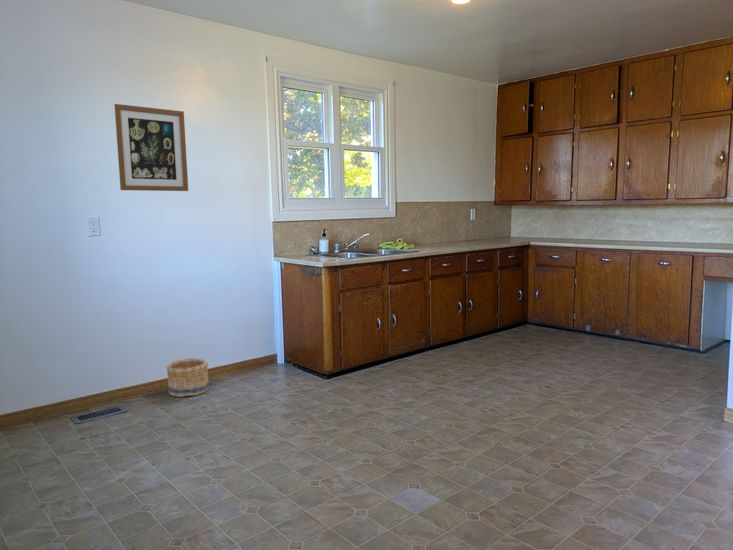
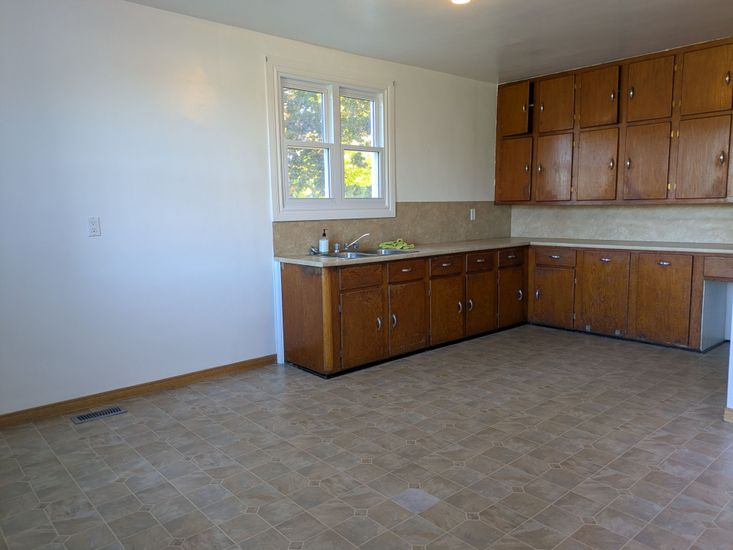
- wall art [114,103,189,192]
- basket [165,357,210,398]
